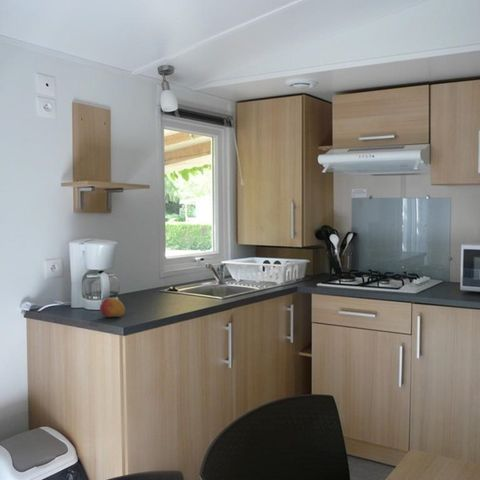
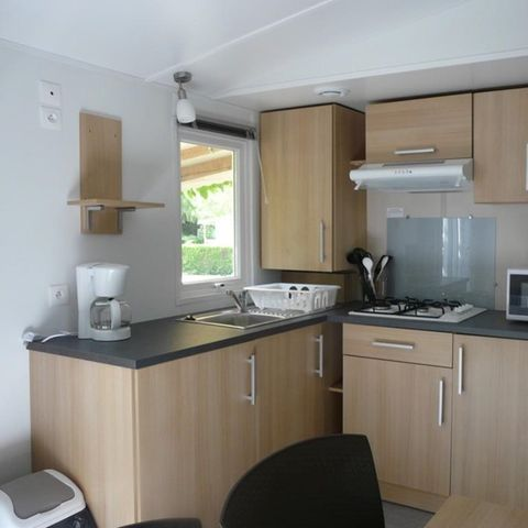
- fruit [99,297,126,318]
